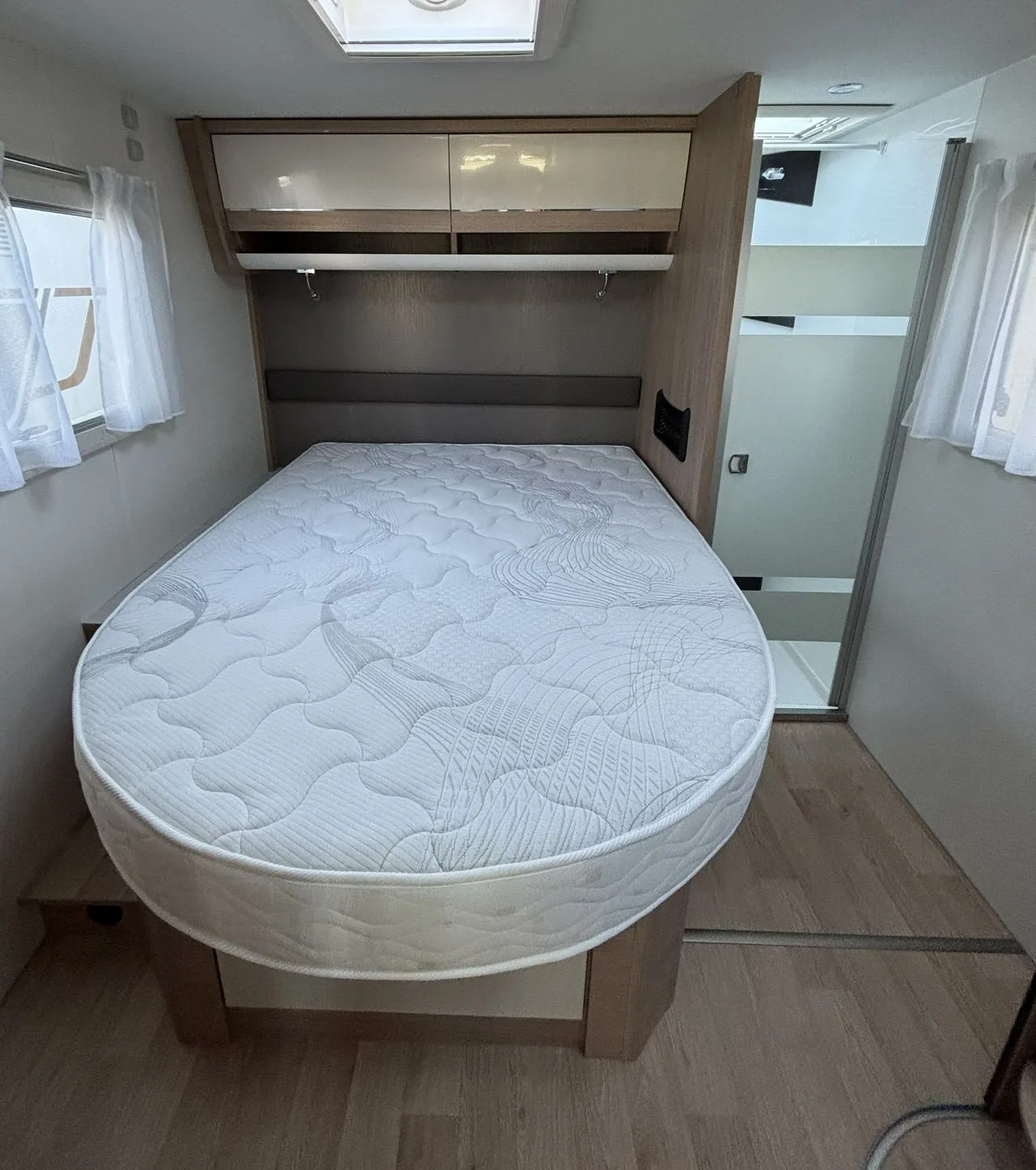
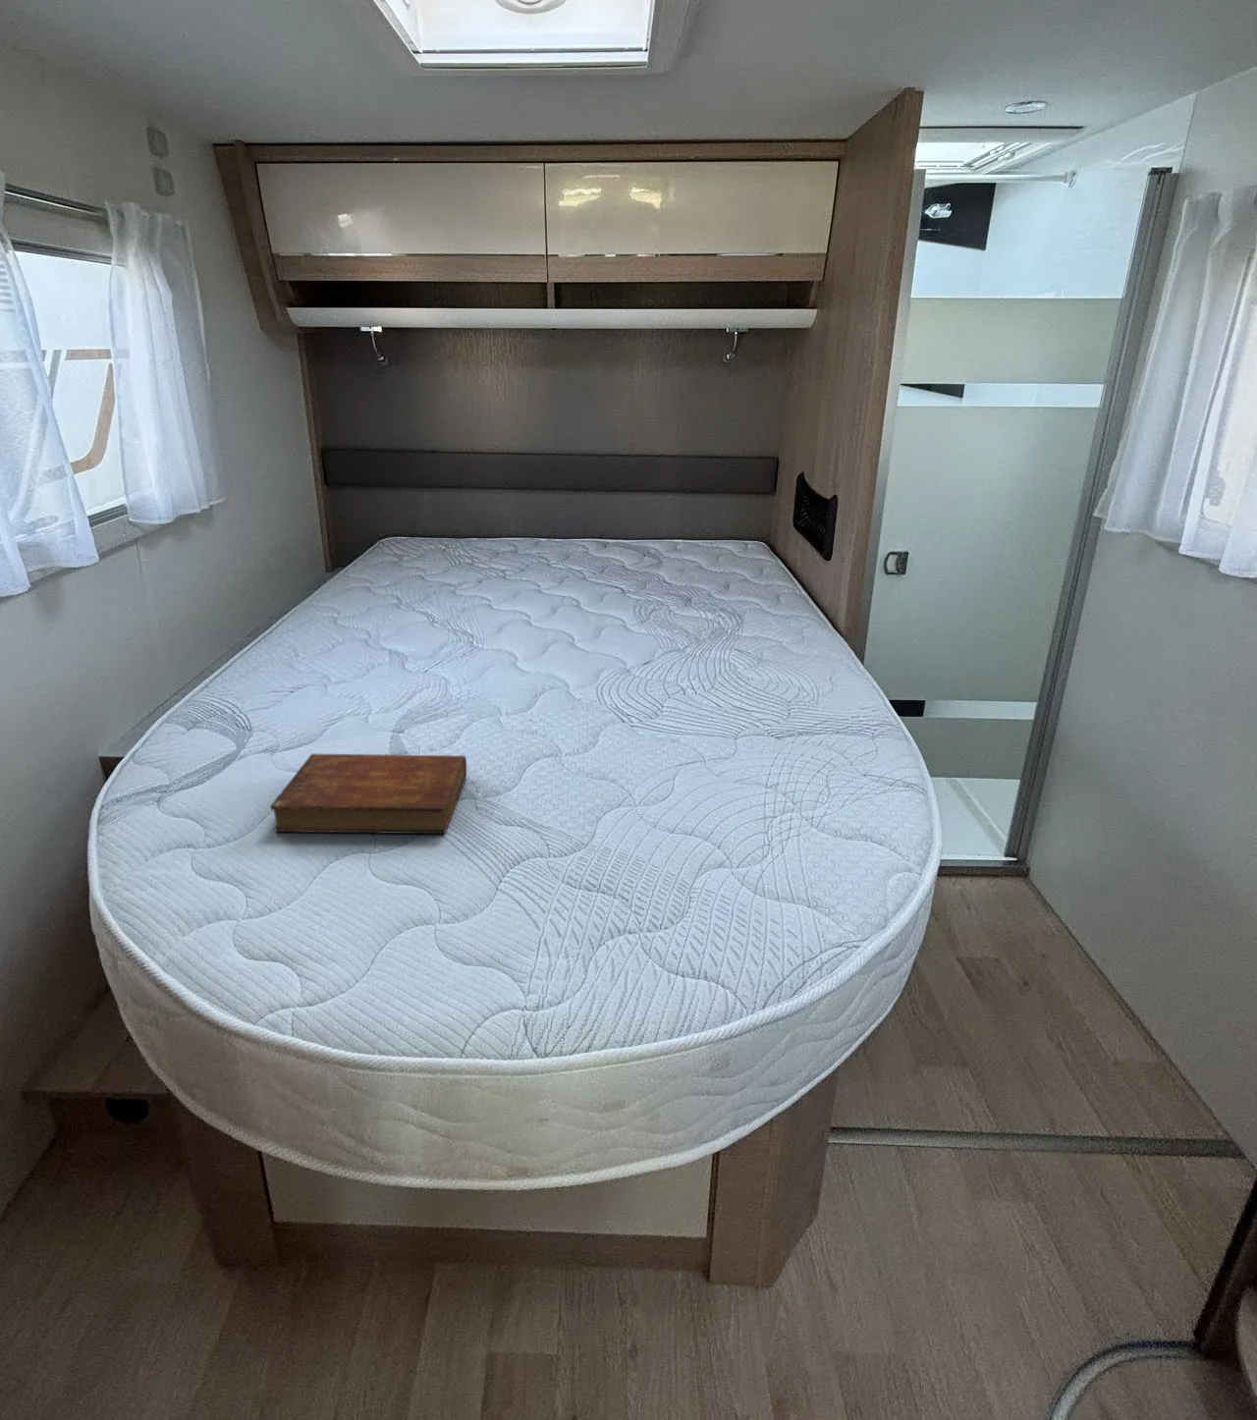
+ bible [271,754,467,835]
